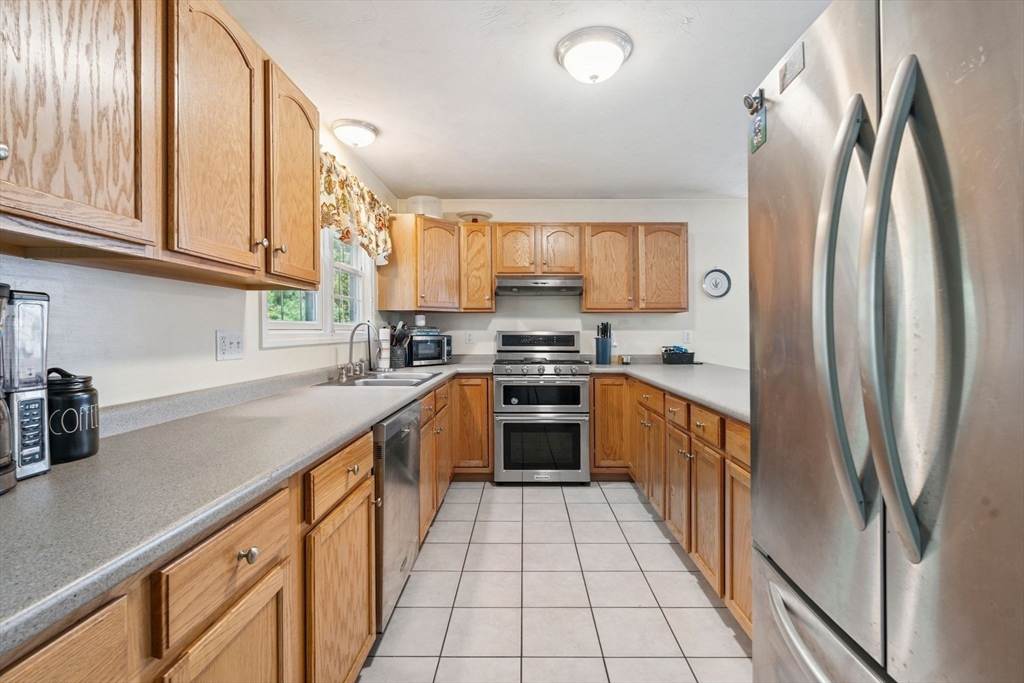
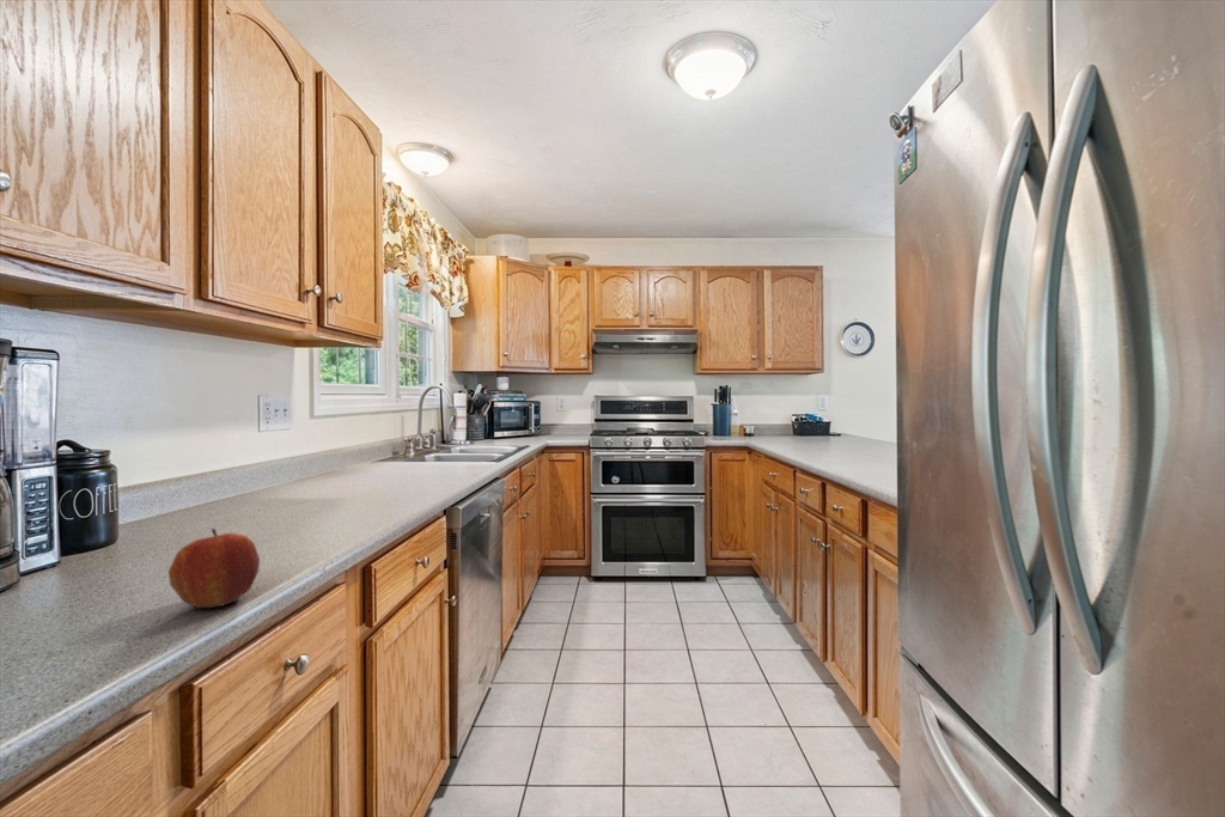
+ apple [167,528,261,609]
